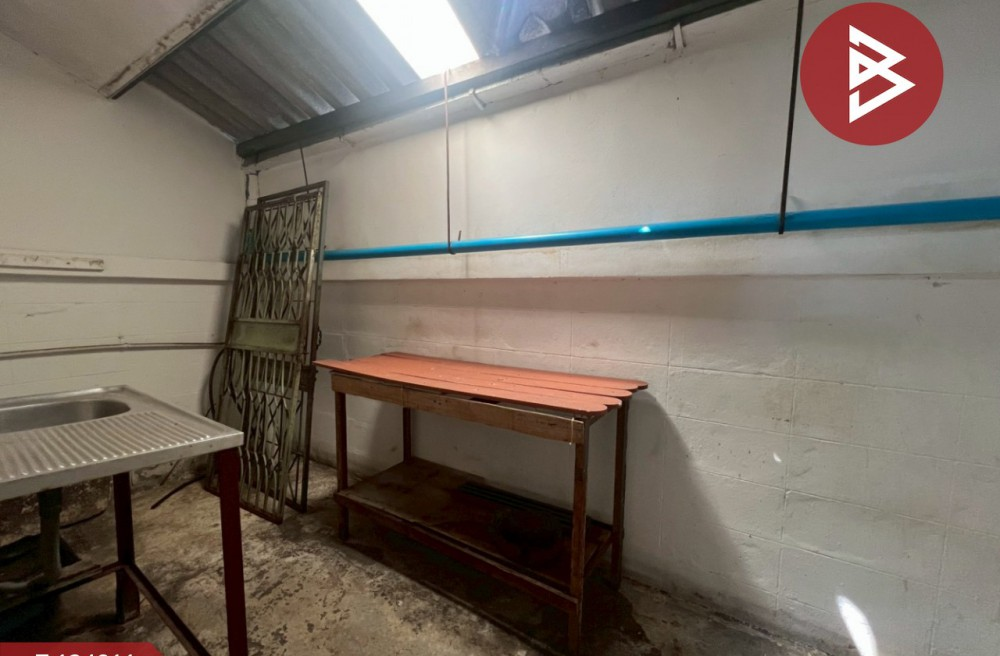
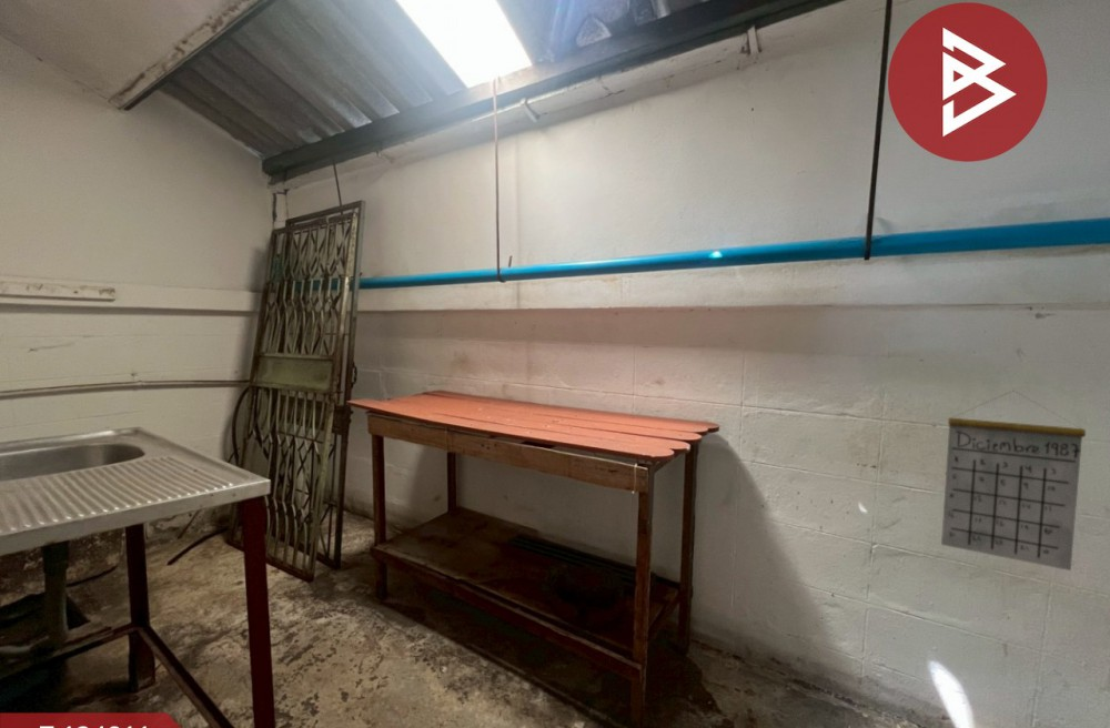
+ calendar [940,390,1087,572]
